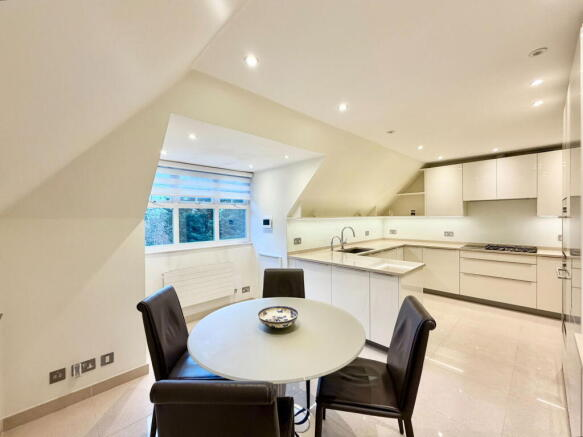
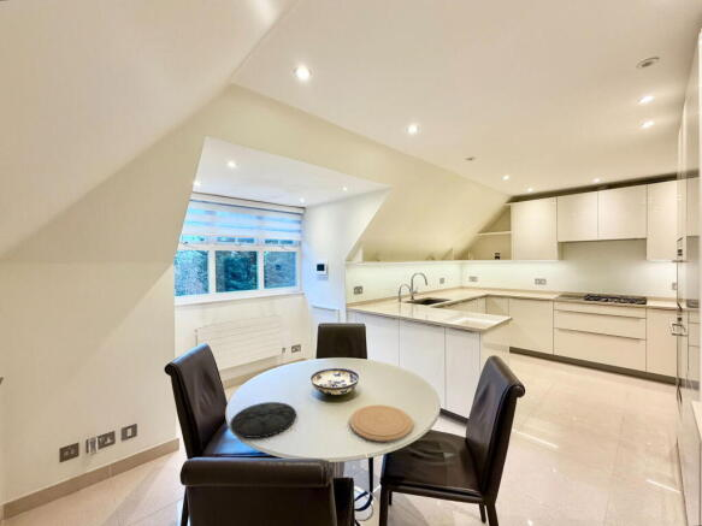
+ plate [229,401,297,439]
+ plate [349,404,414,443]
